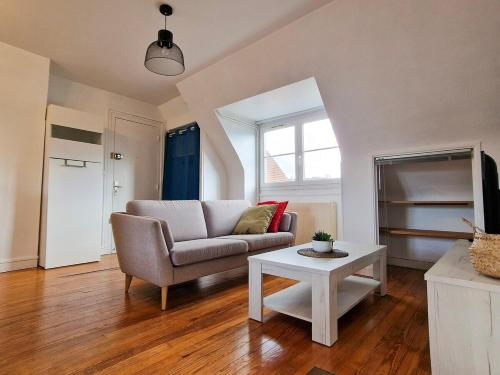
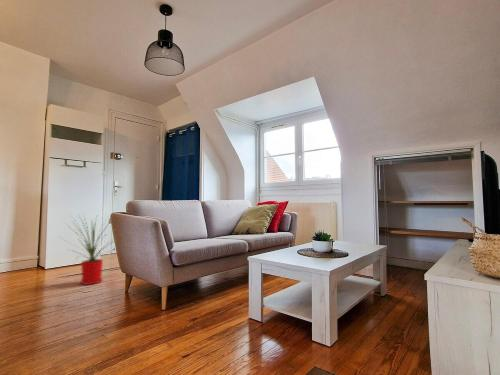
+ house plant [59,213,116,286]
